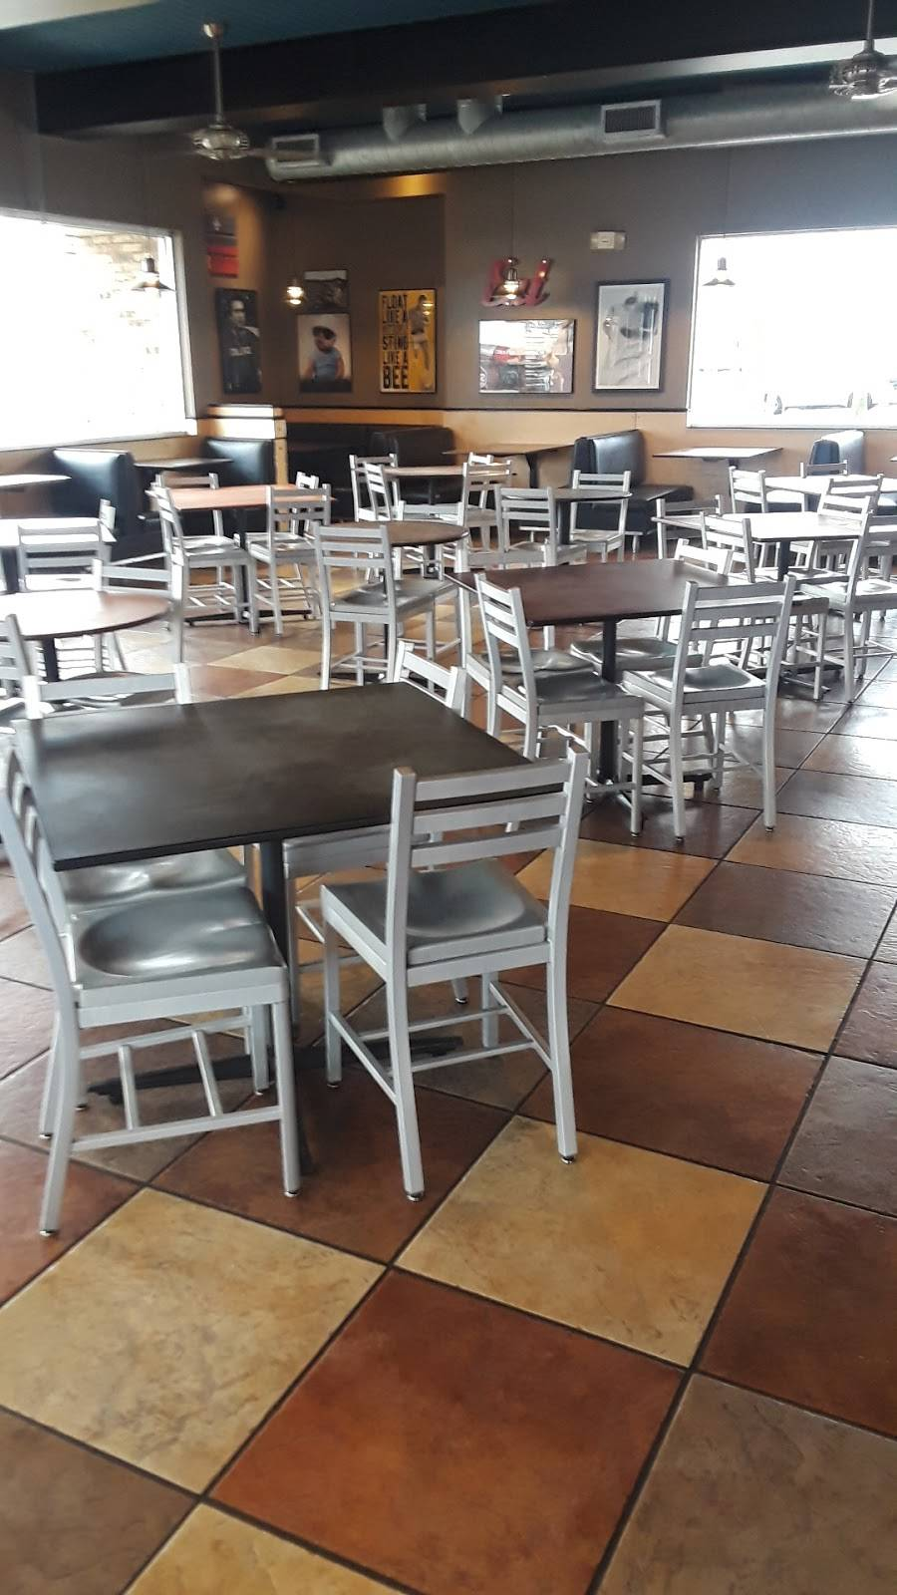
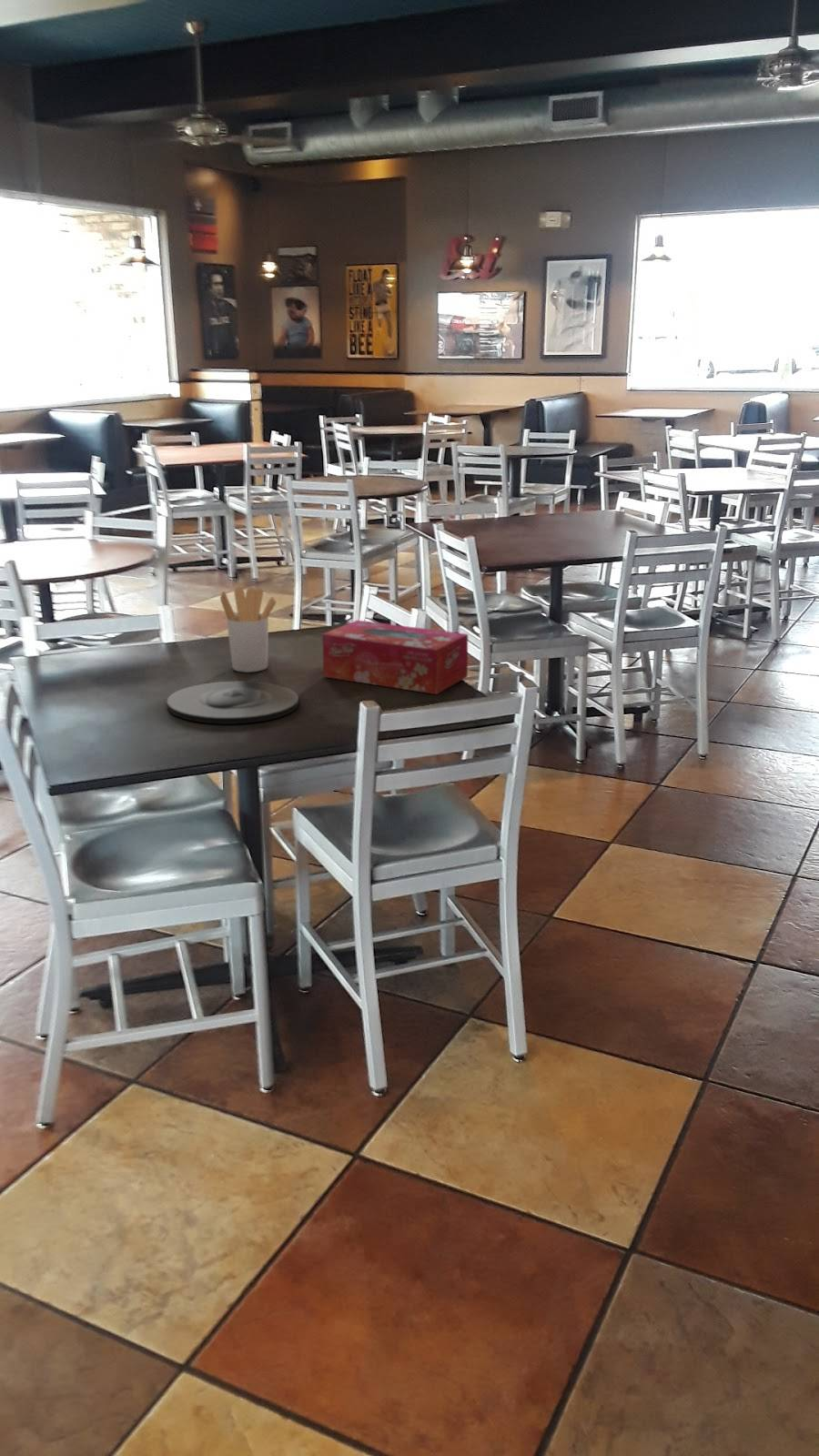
+ utensil holder [219,587,278,673]
+ tissue box [321,619,469,695]
+ plate [167,681,299,725]
